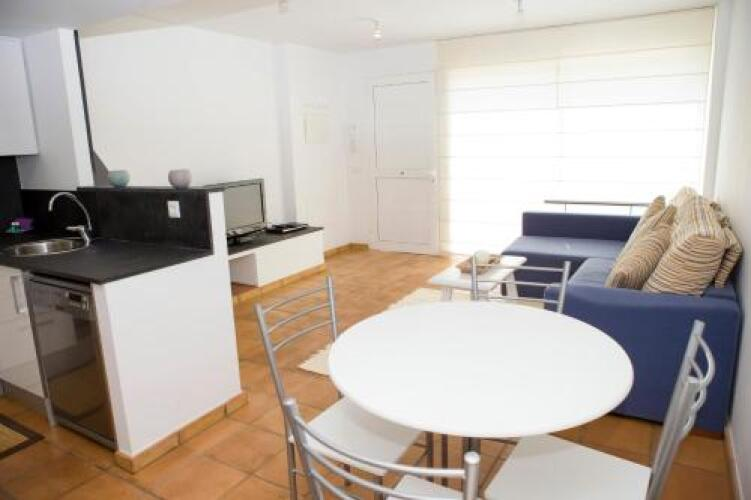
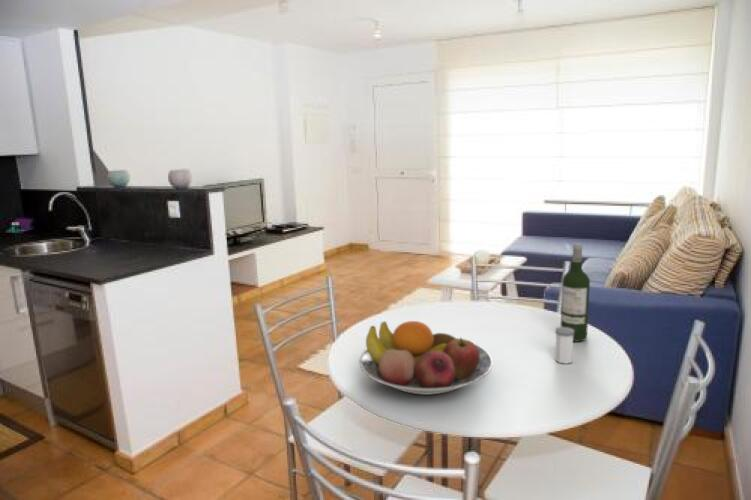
+ fruit bowl [358,320,494,396]
+ wine bottle [560,242,591,343]
+ salt shaker [554,326,574,365]
